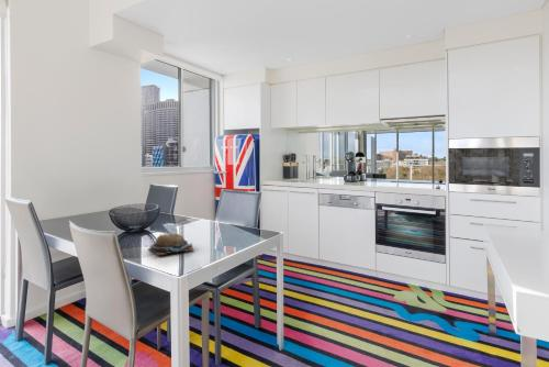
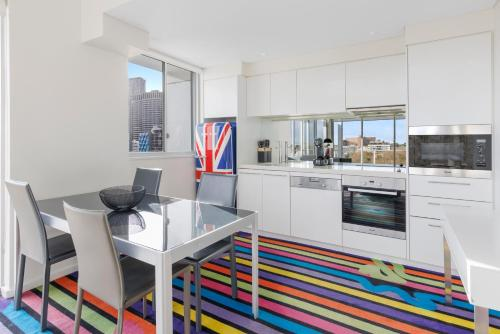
- pastry [147,232,195,256]
